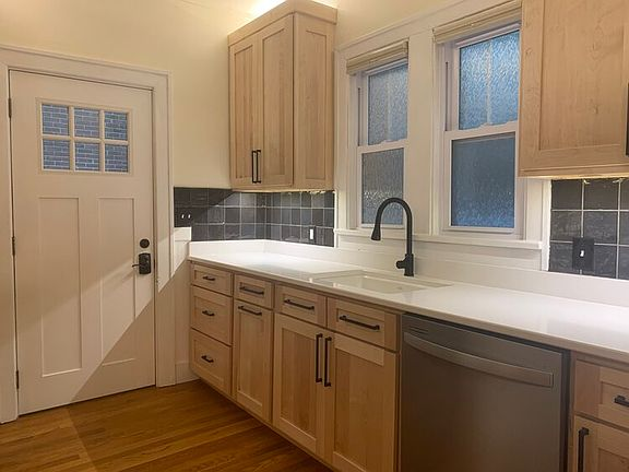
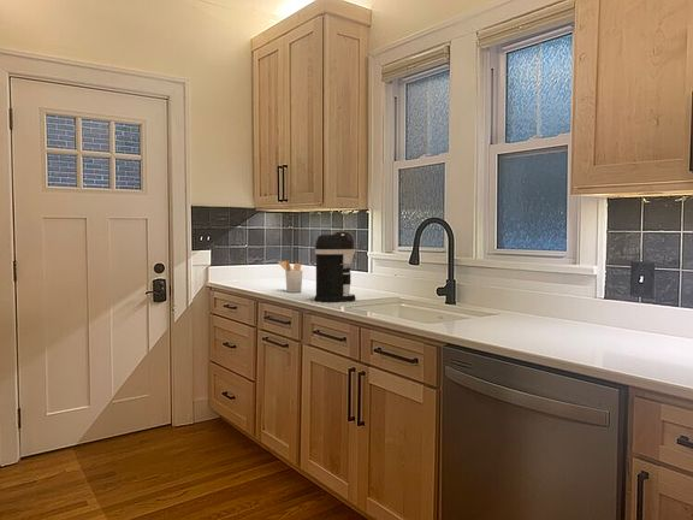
+ utensil holder [277,259,303,294]
+ coffee maker [313,230,357,303]
